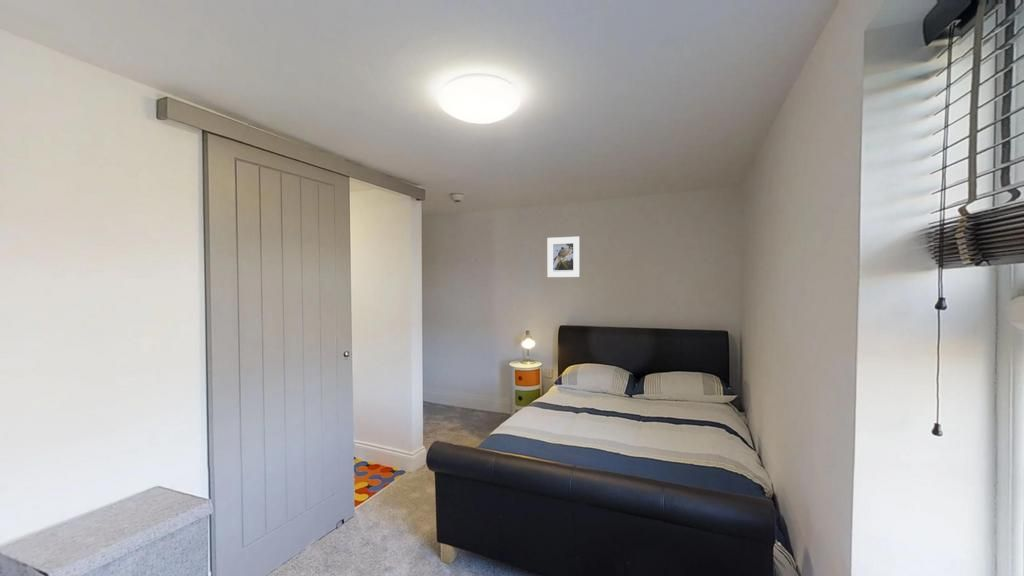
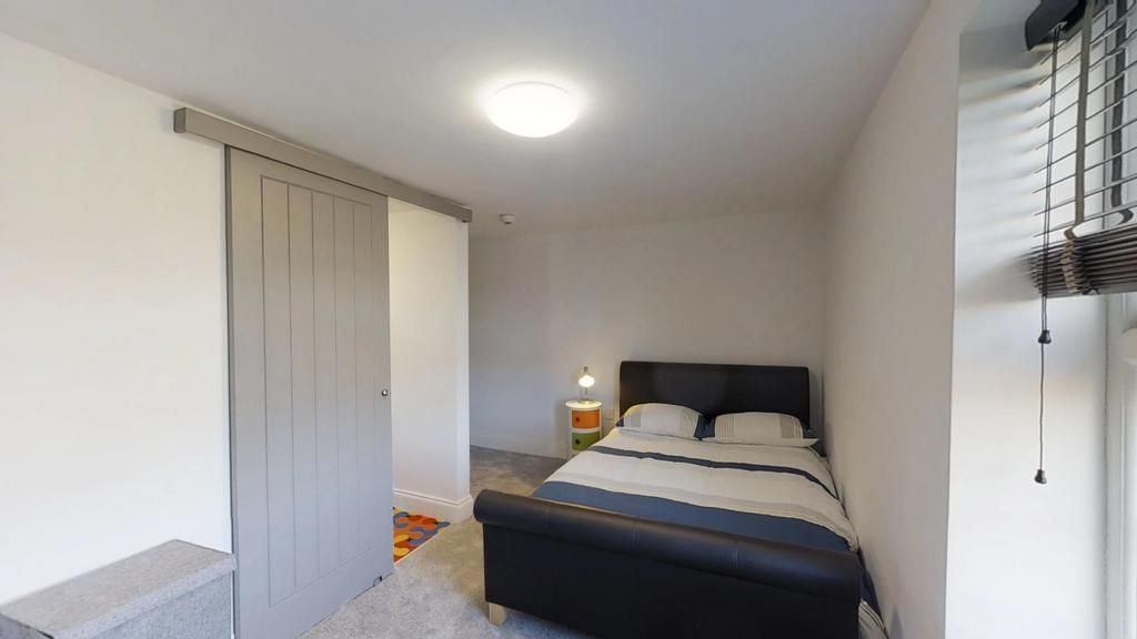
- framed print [546,236,581,278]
